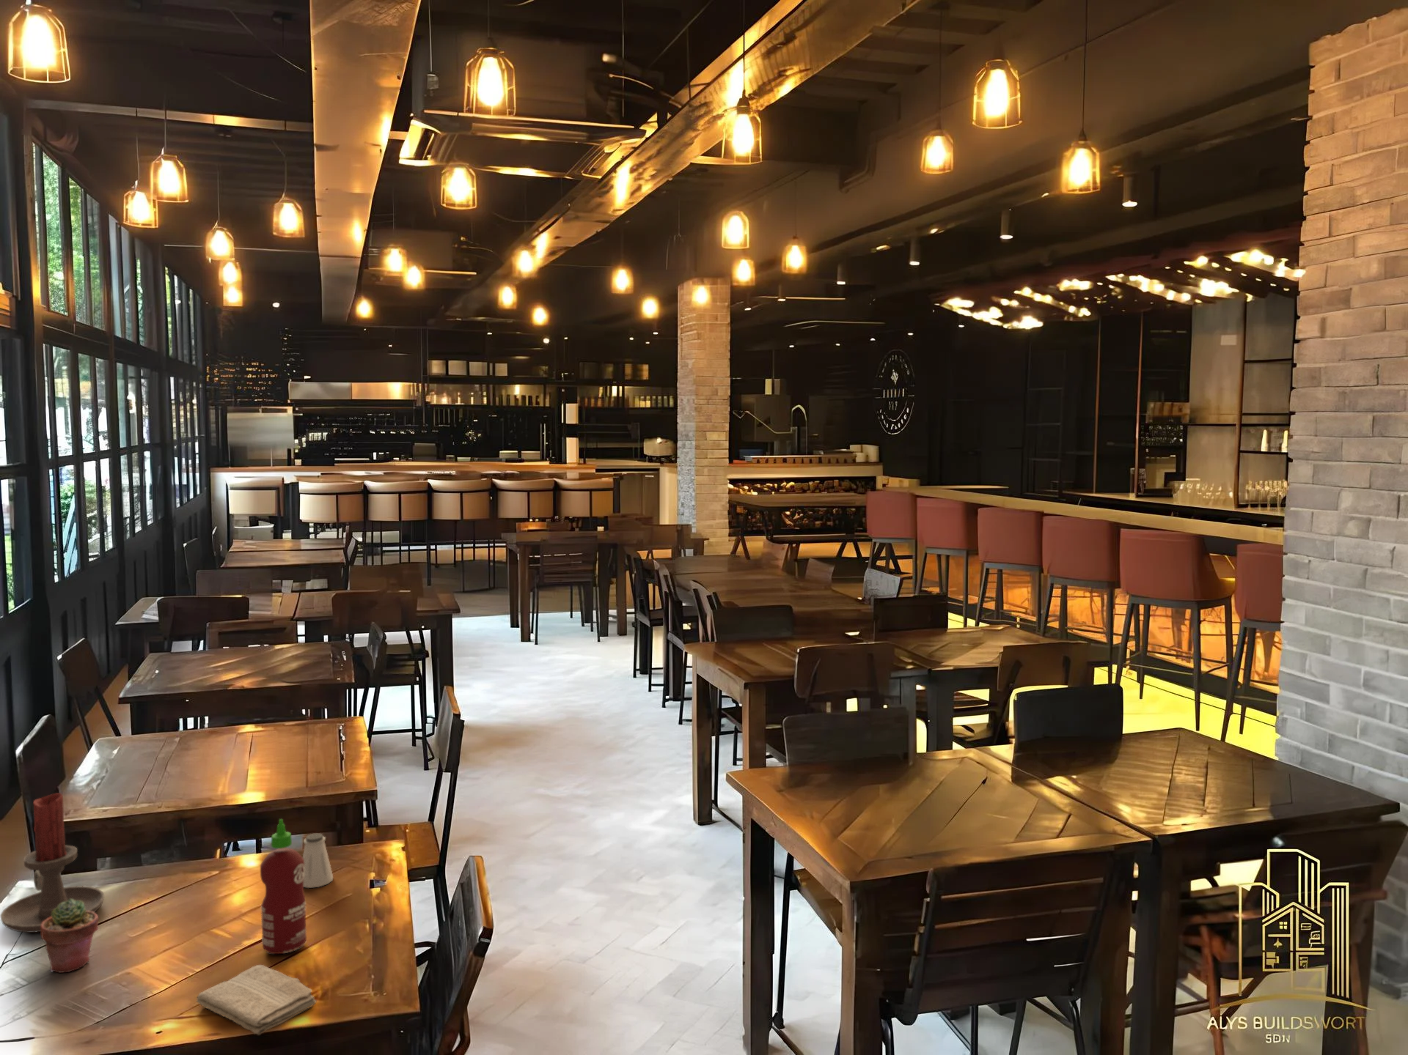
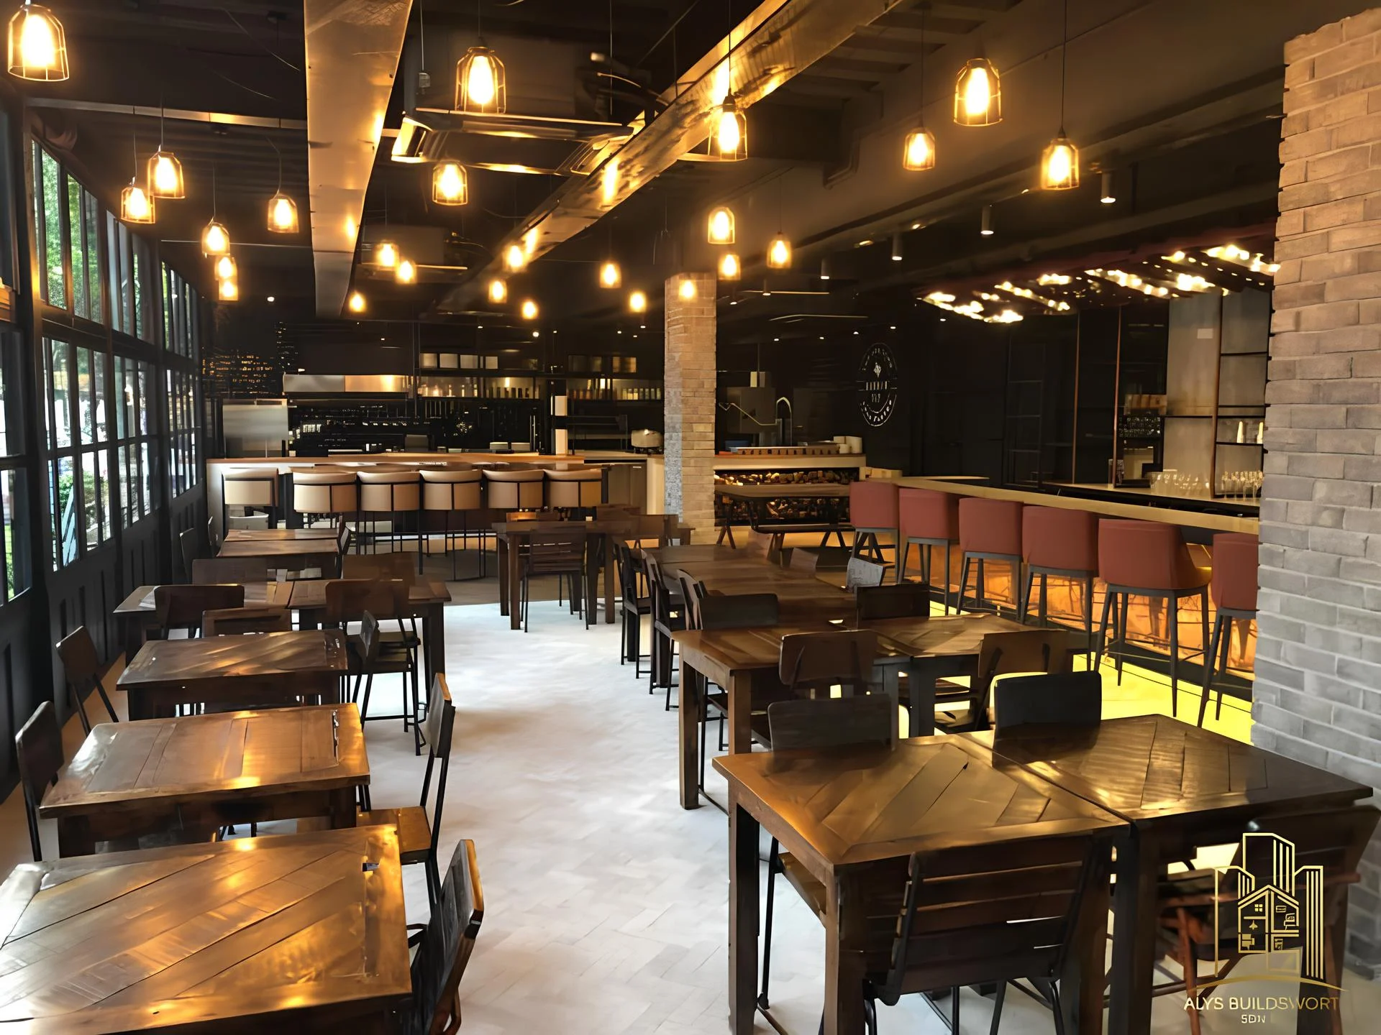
- potted succulent [40,899,100,974]
- hot sauce [259,818,308,954]
- saltshaker [303,832,334,889]
- candle holder [0,792,105,933]
- washcloth [196,964,317,1036]
